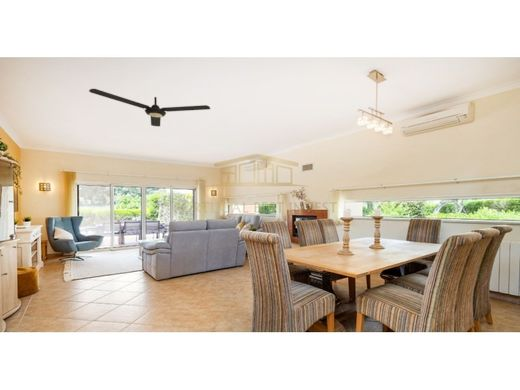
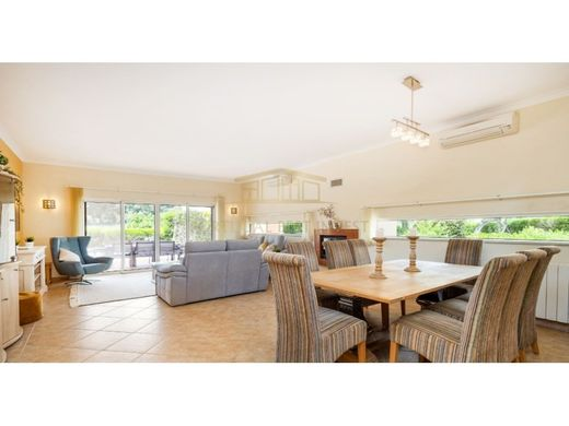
- ceiling fan [88,88,211,127]
